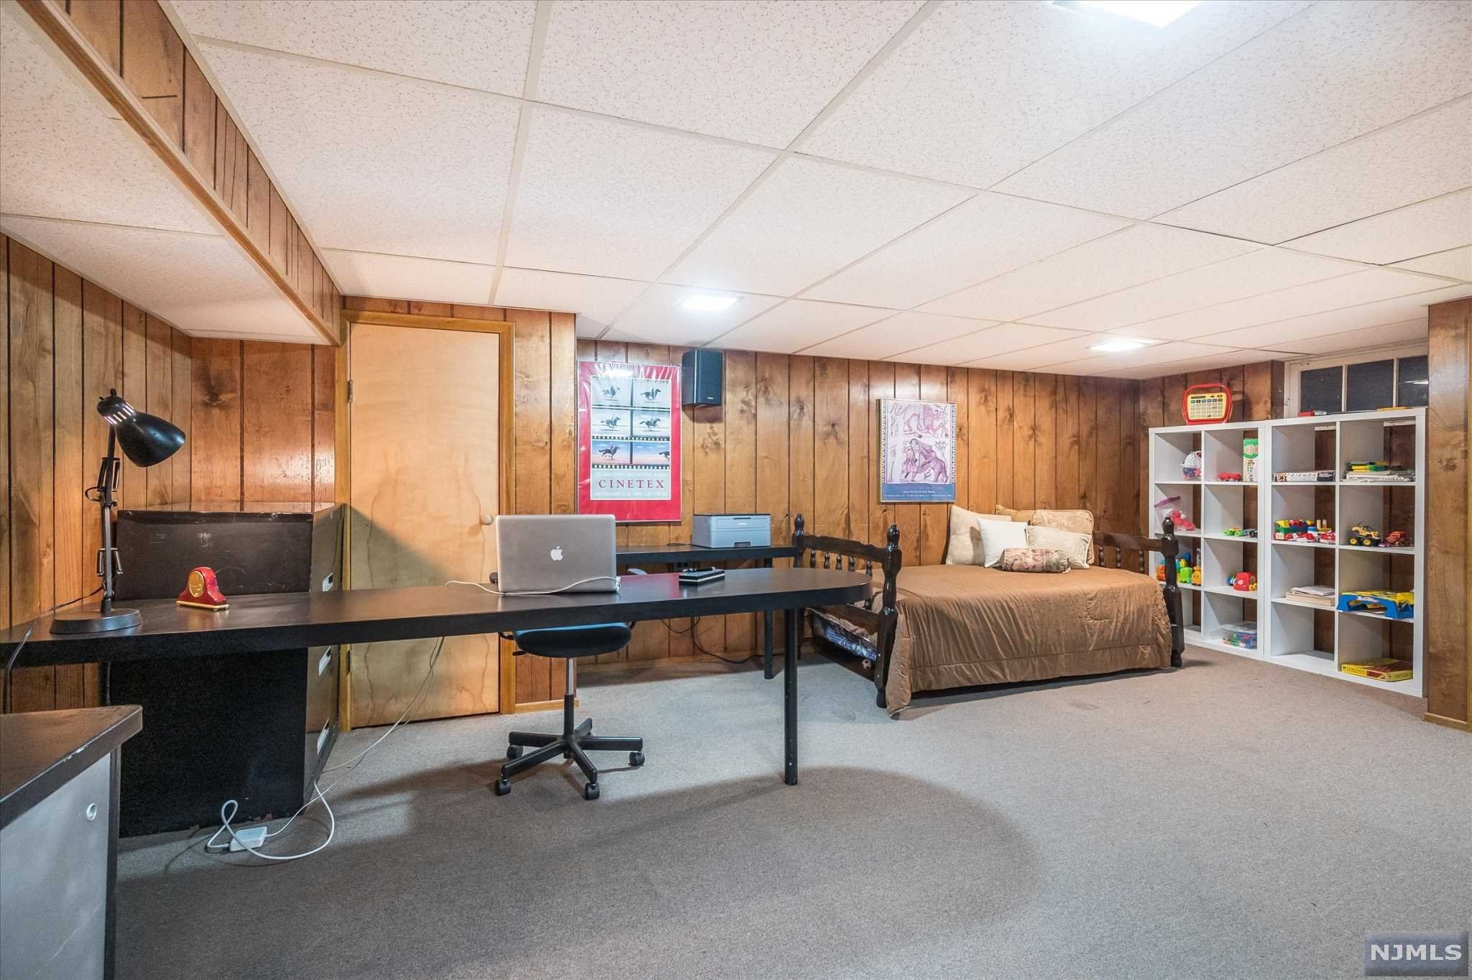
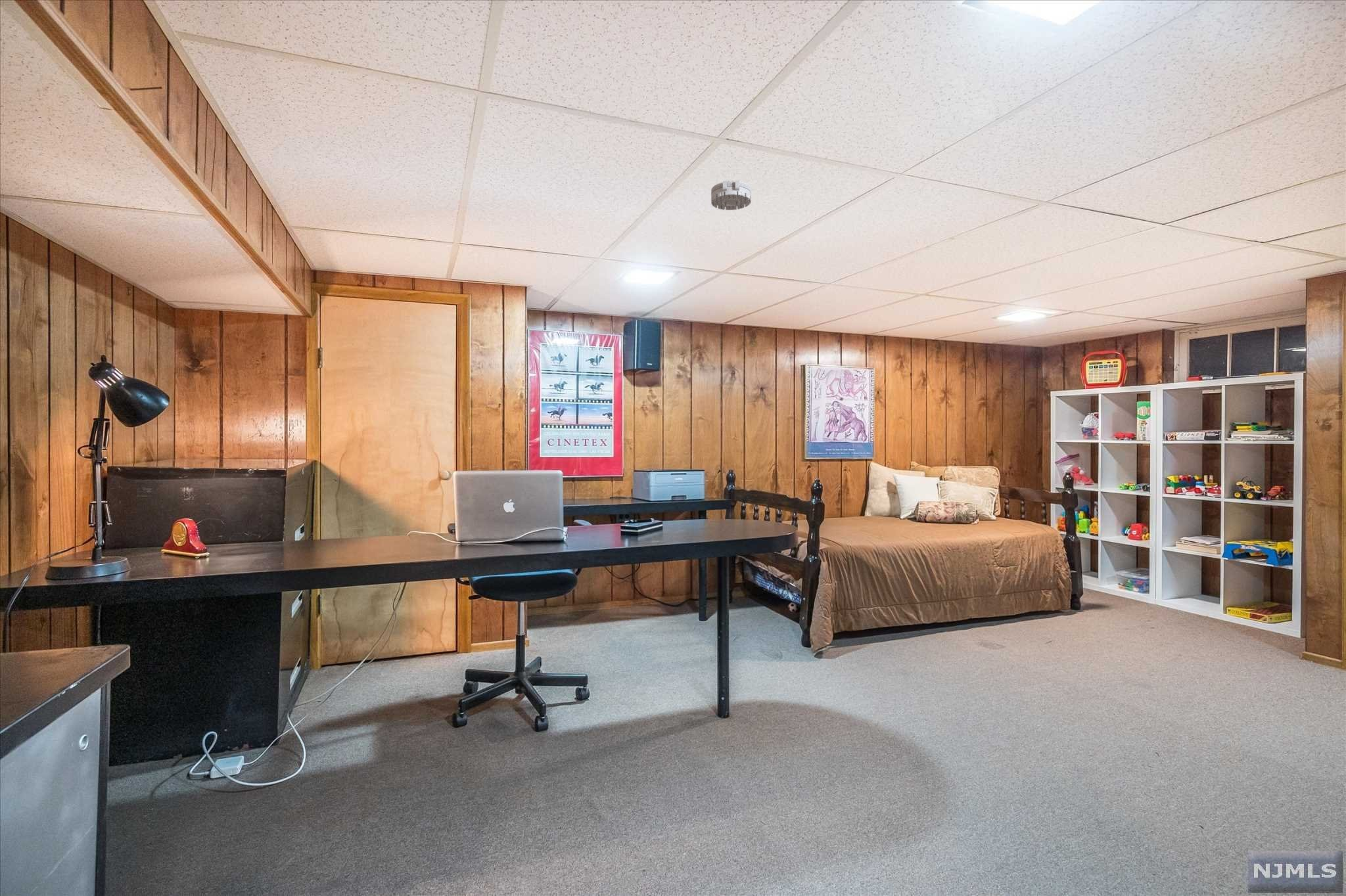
+ smoke detector [710,180,752,211]
